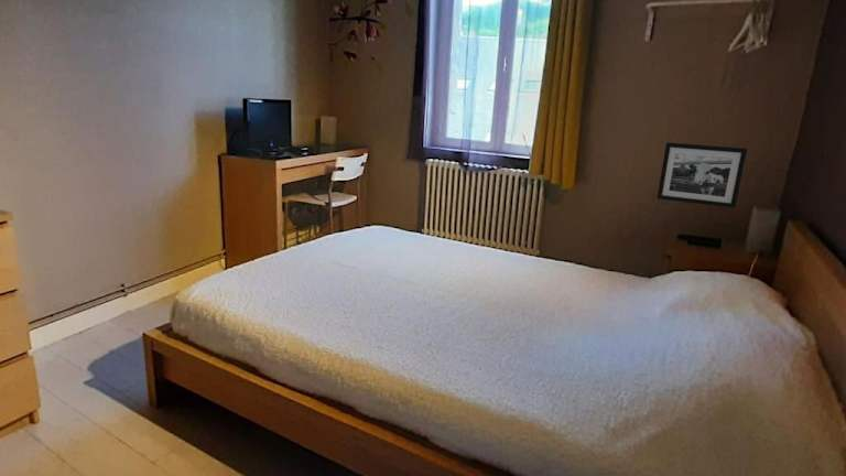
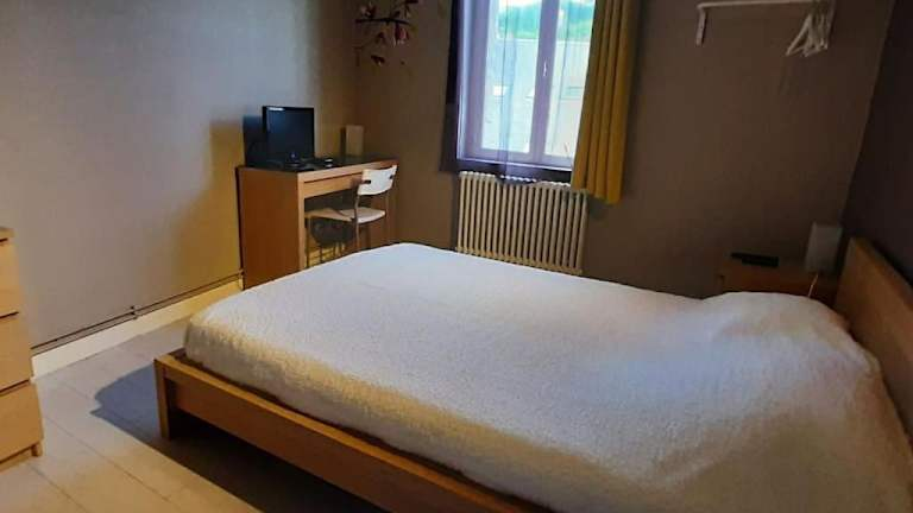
- picture frame [657,141,748,209]
